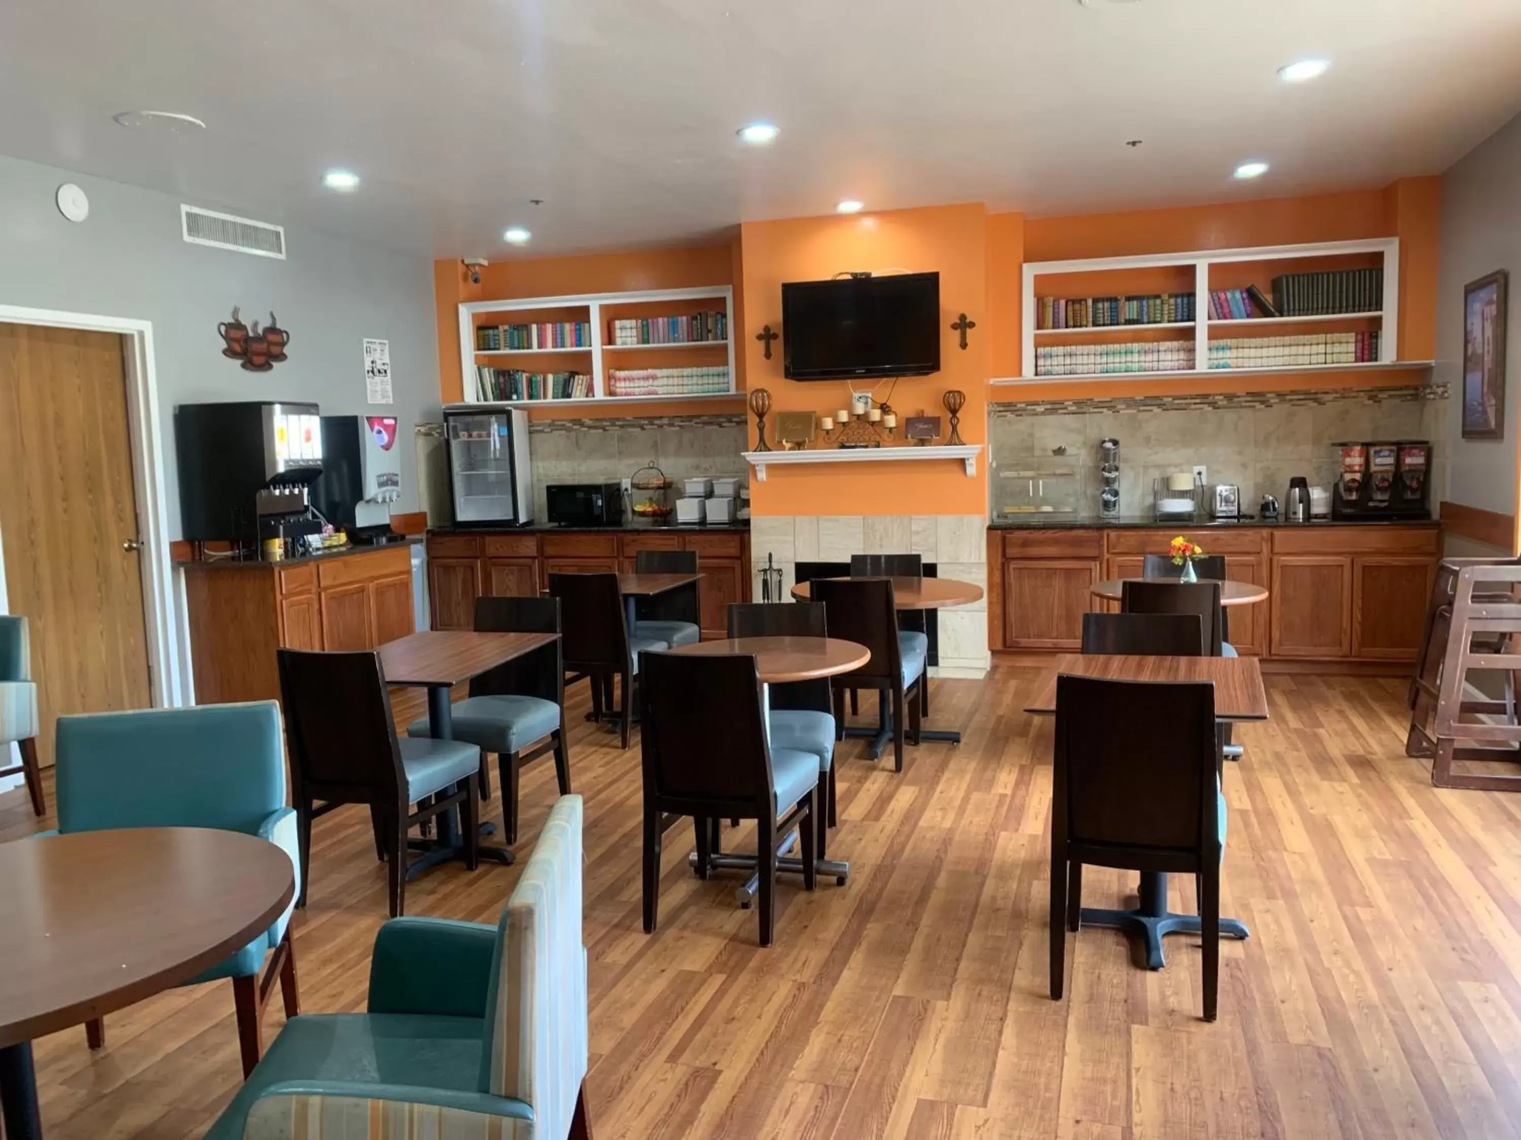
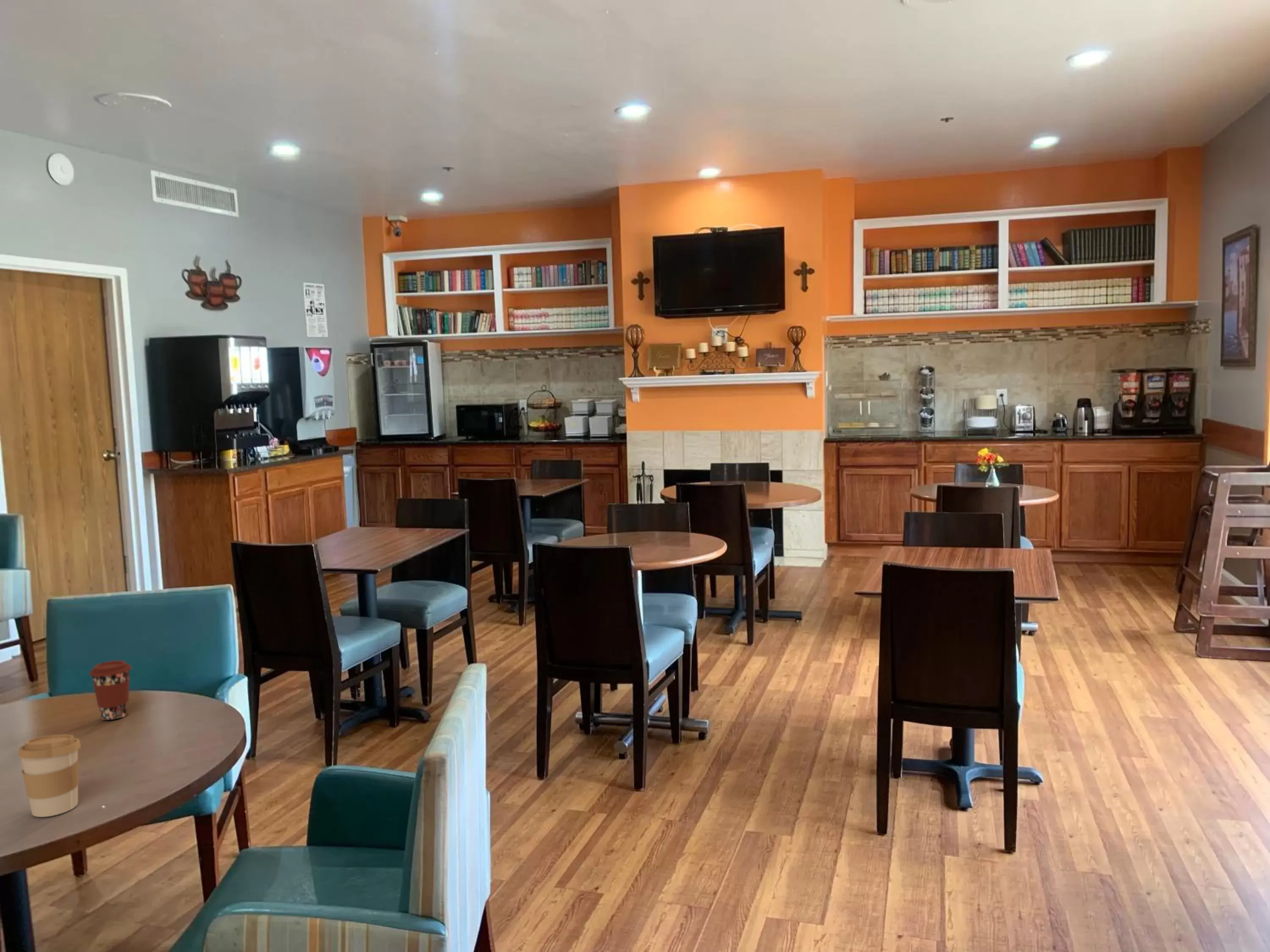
+ coffee cup [89,660,132,721]
+ coffee cup [17,734,81,817]
